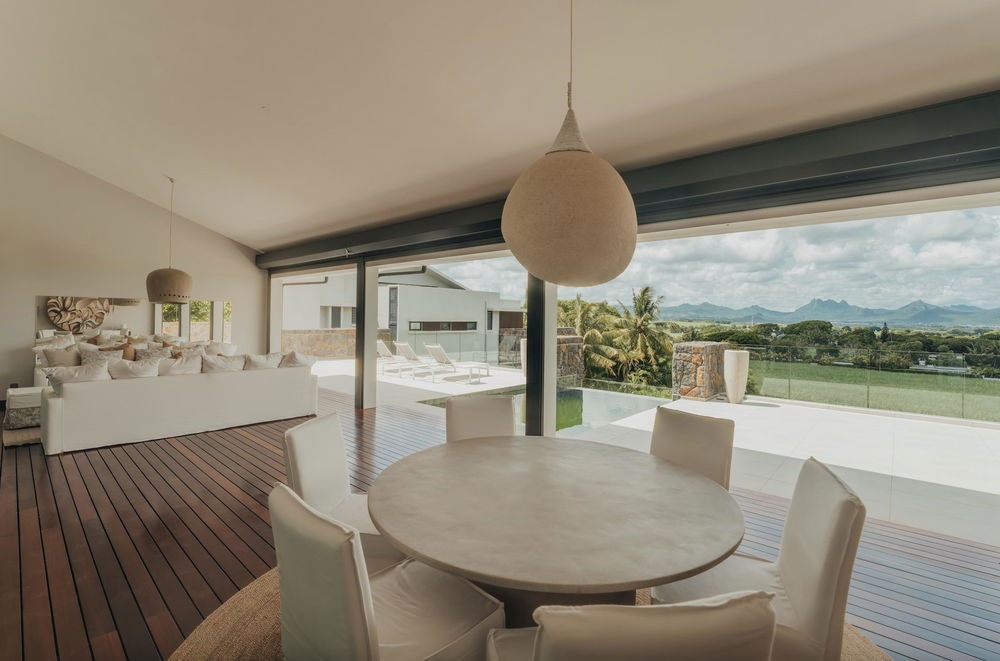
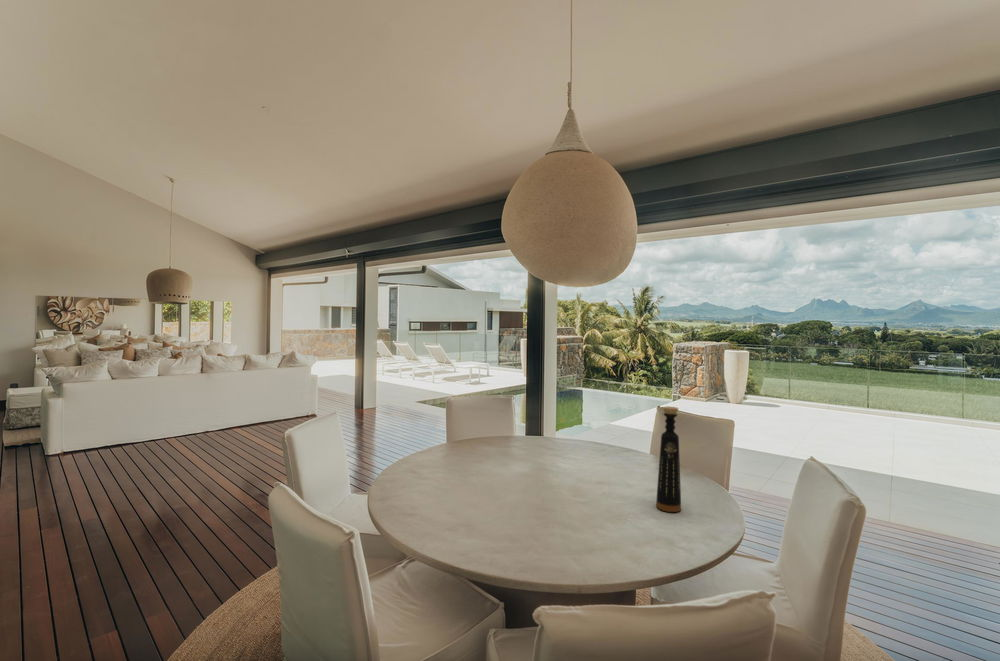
+ bottle [655,406,682,513]
